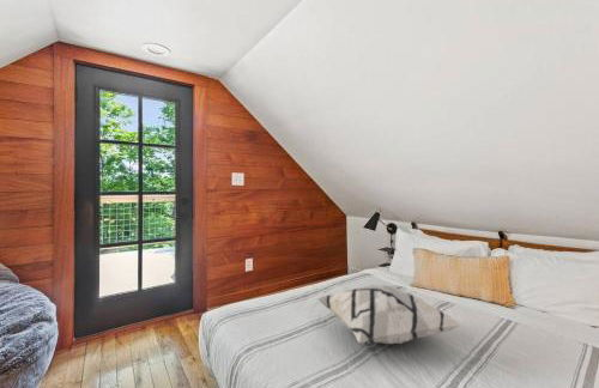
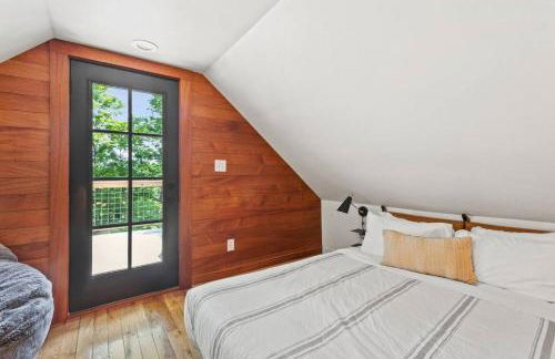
- decorative pillow [317,284,462,345]
